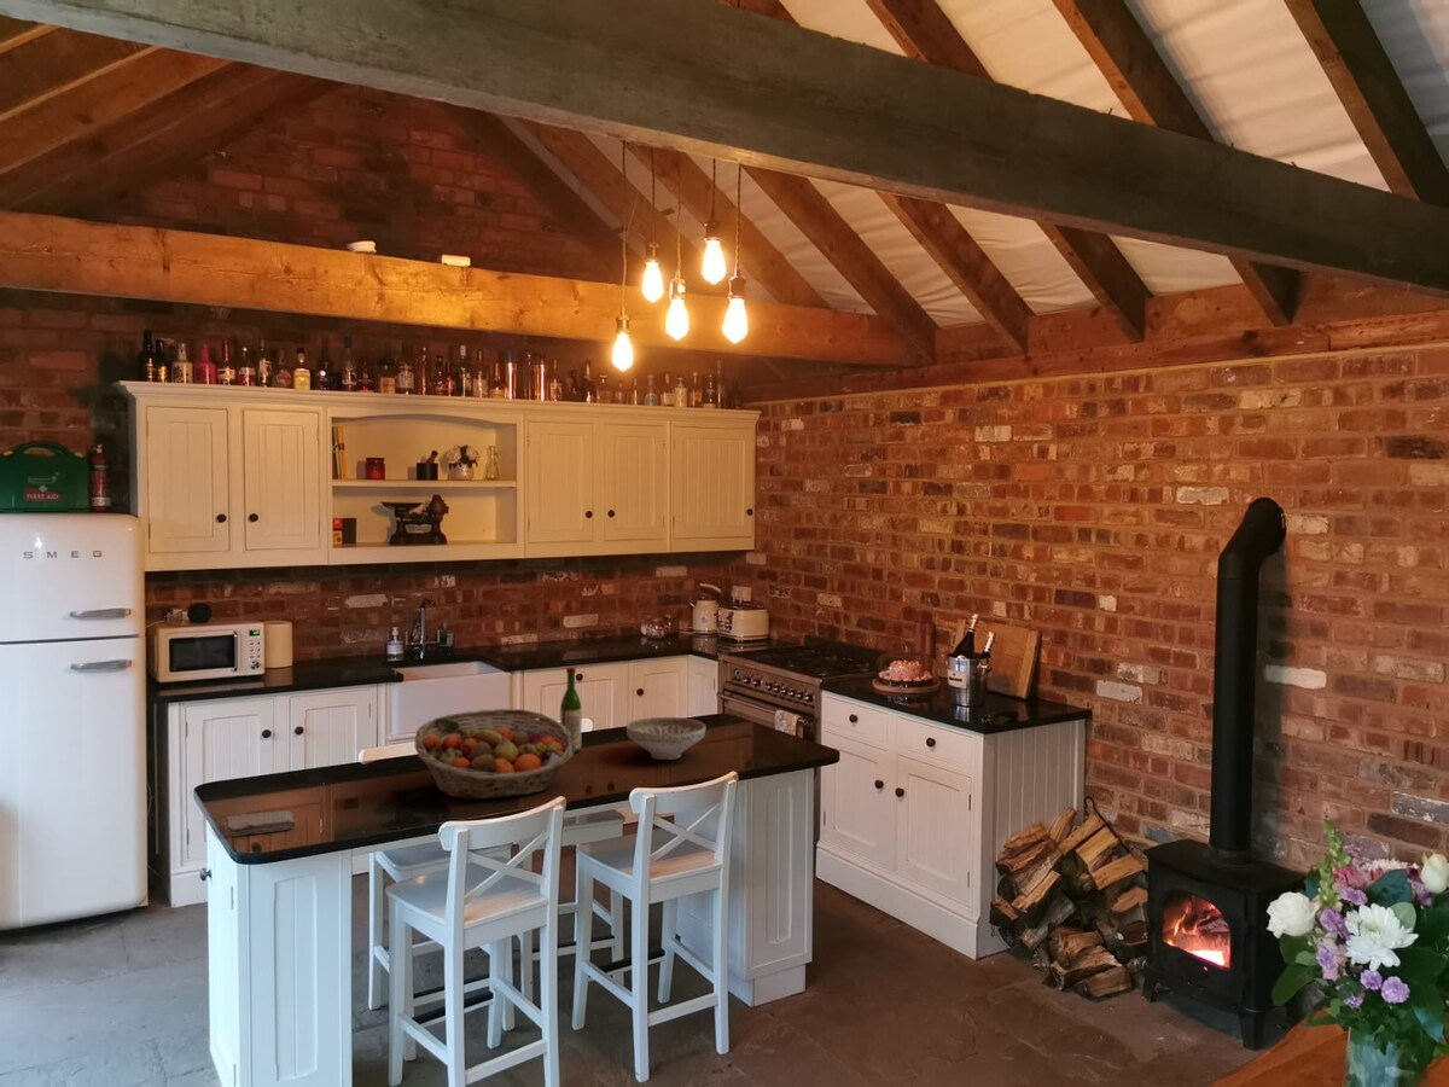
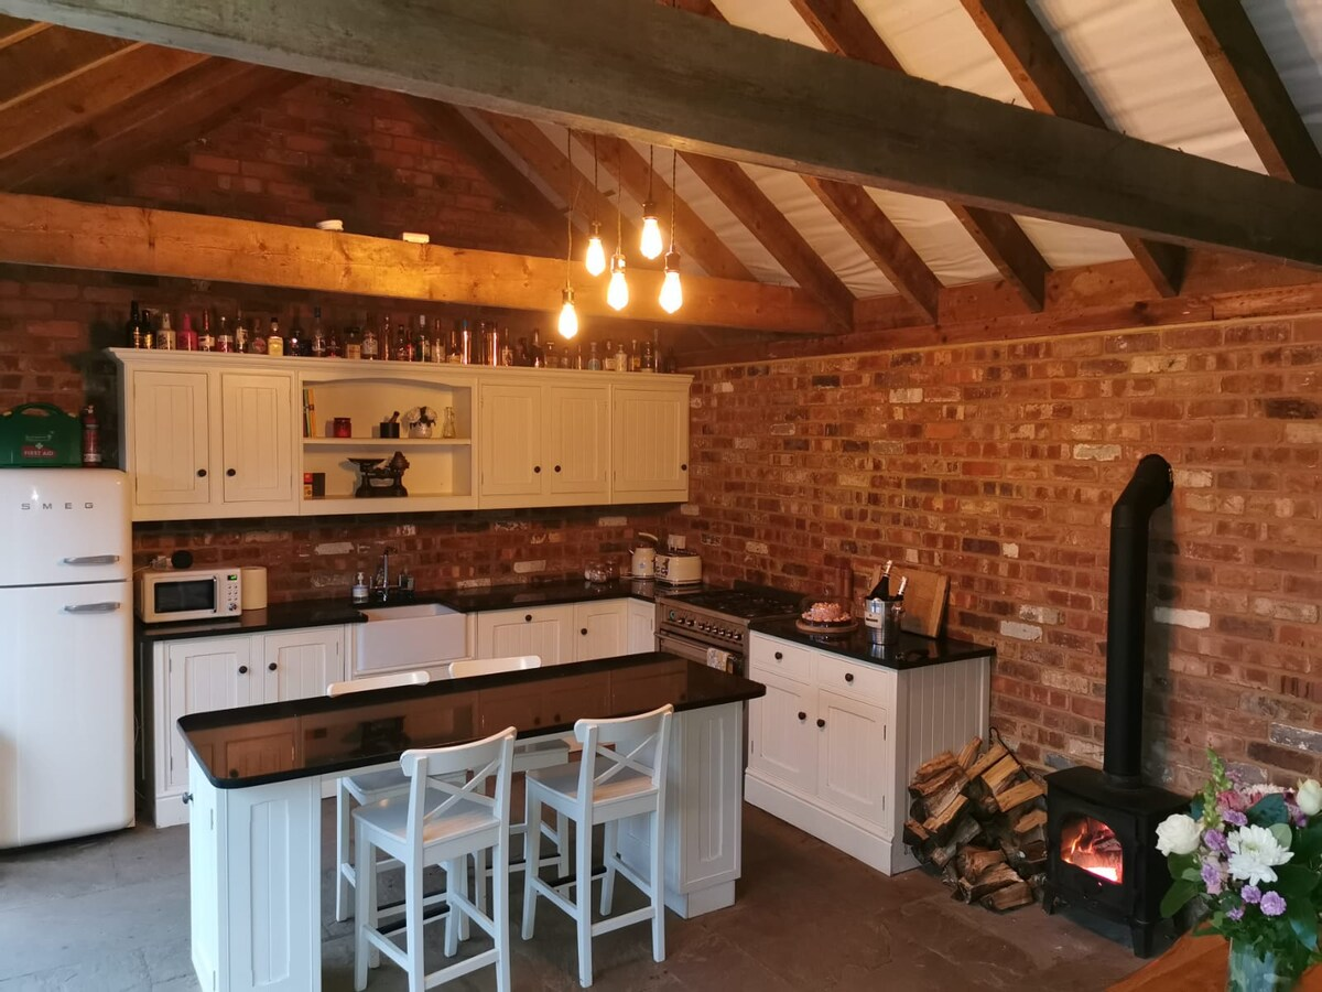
- fruit basket [413,708,576,801]
- decorative bowl [625,716,706,761]
- wine bottle [559,667,583,754]
- washcloth [221,809,297,837]
